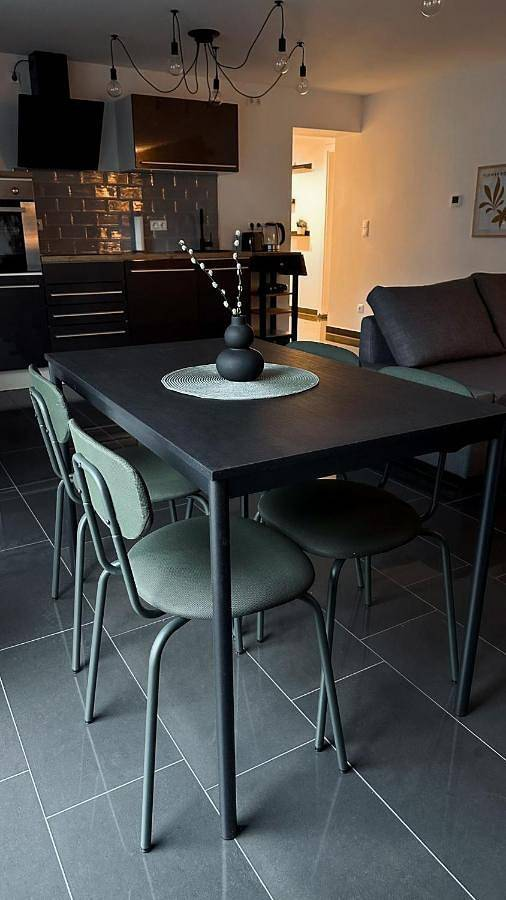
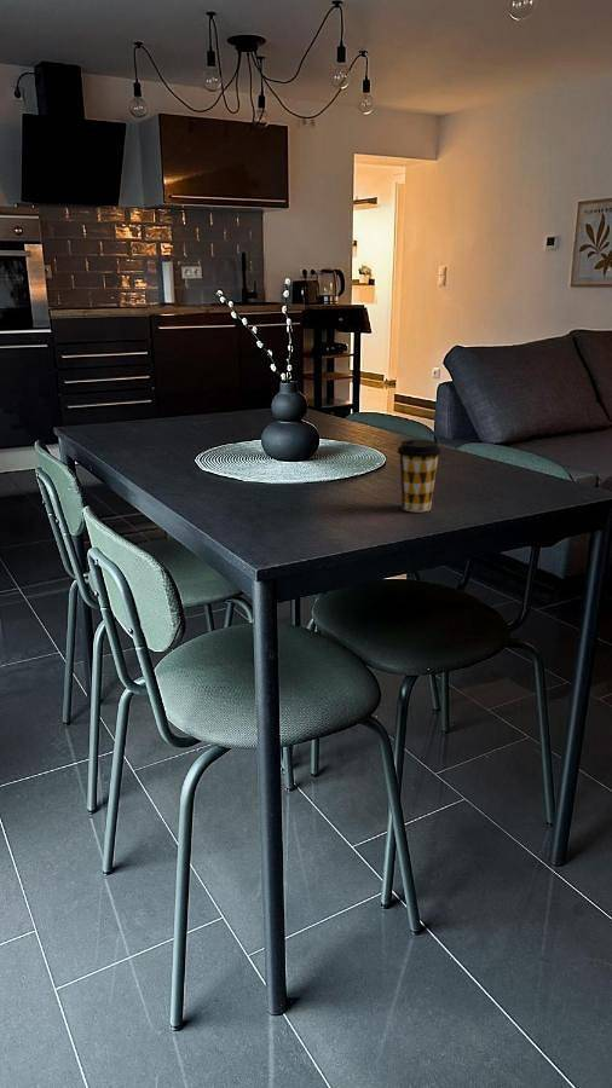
+ coffee cup [396,439,443,514]
